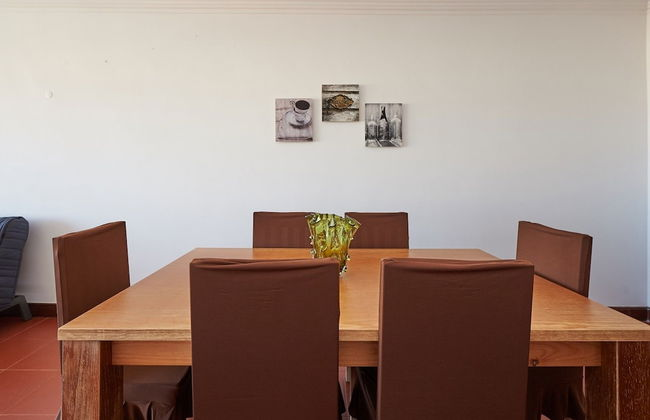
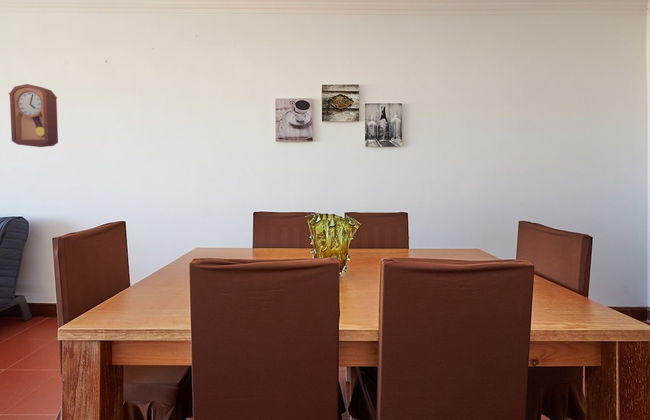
+ pendulum clock [8,83,59,148]
